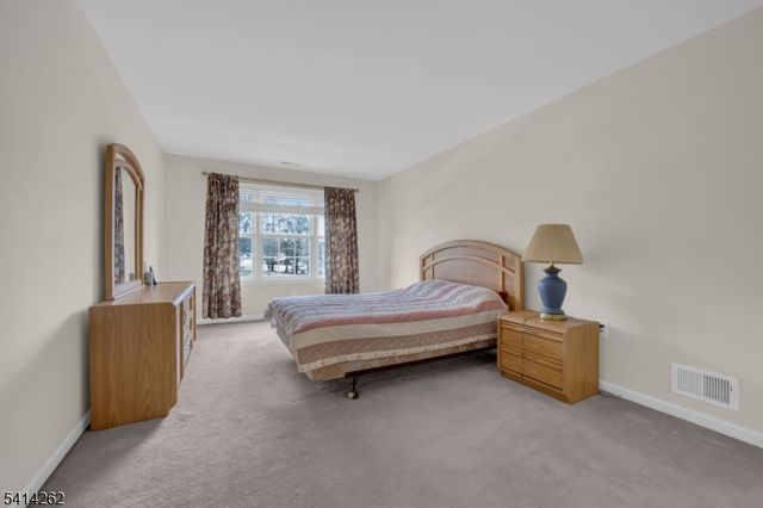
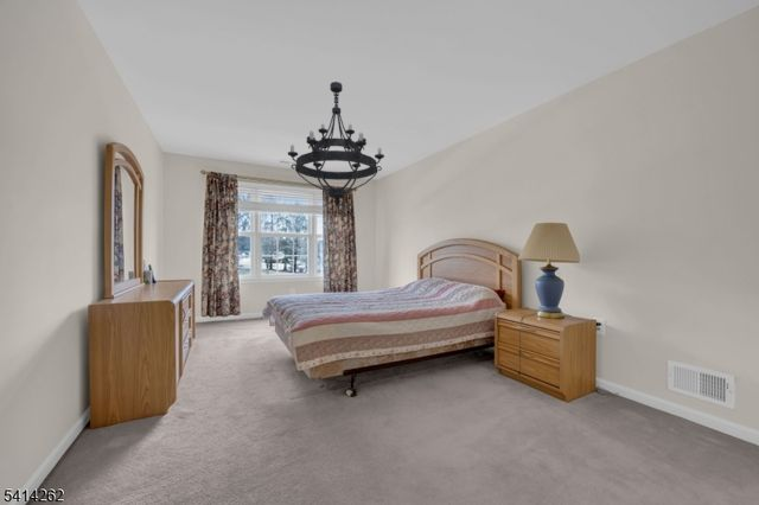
+ chandelier [287,81,385,207]
